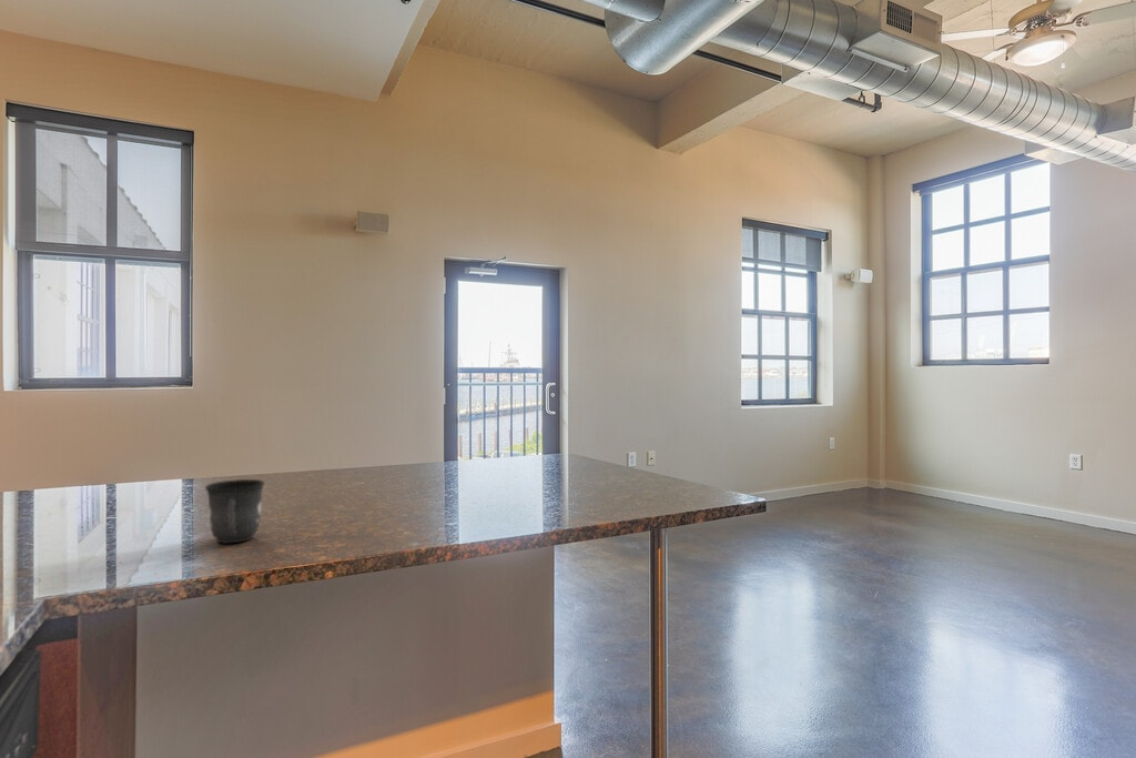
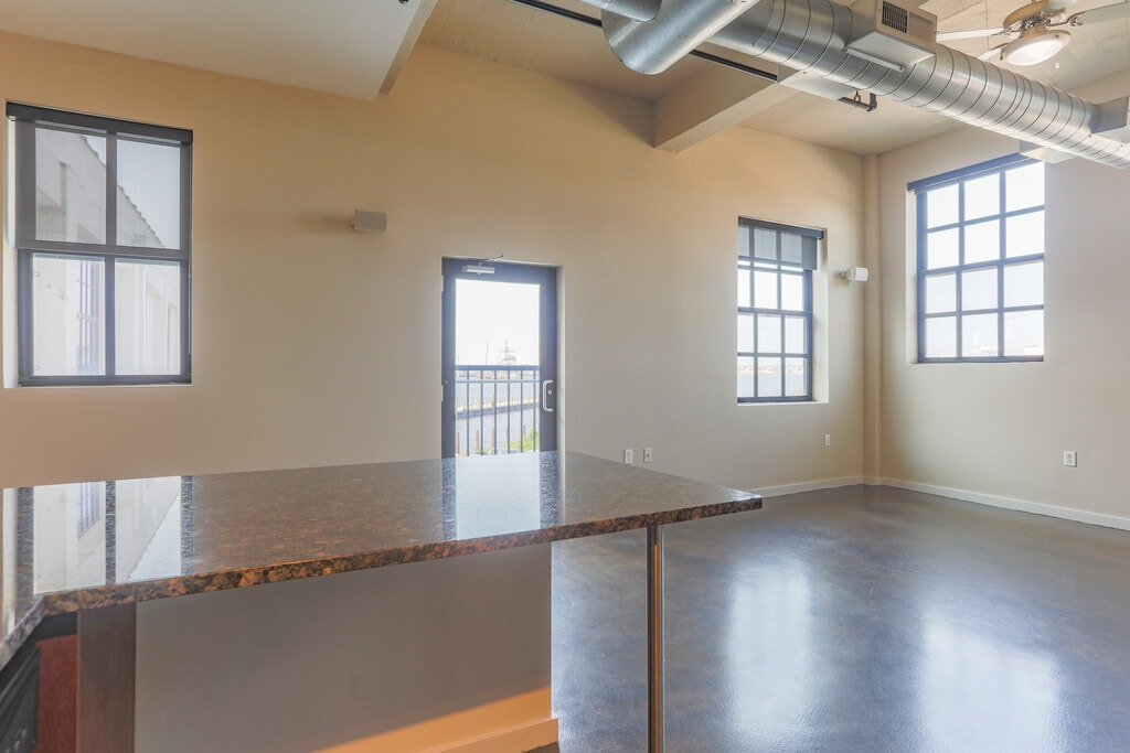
- mug [204,478,266,545]
